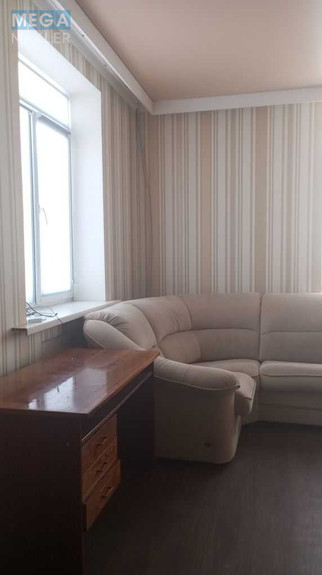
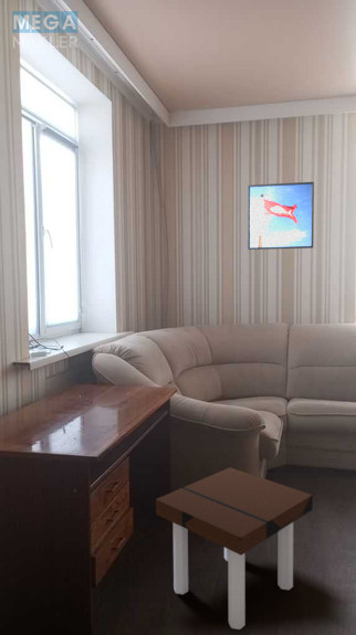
+ side table [155,466,314,631]
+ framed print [247,181,315,251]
